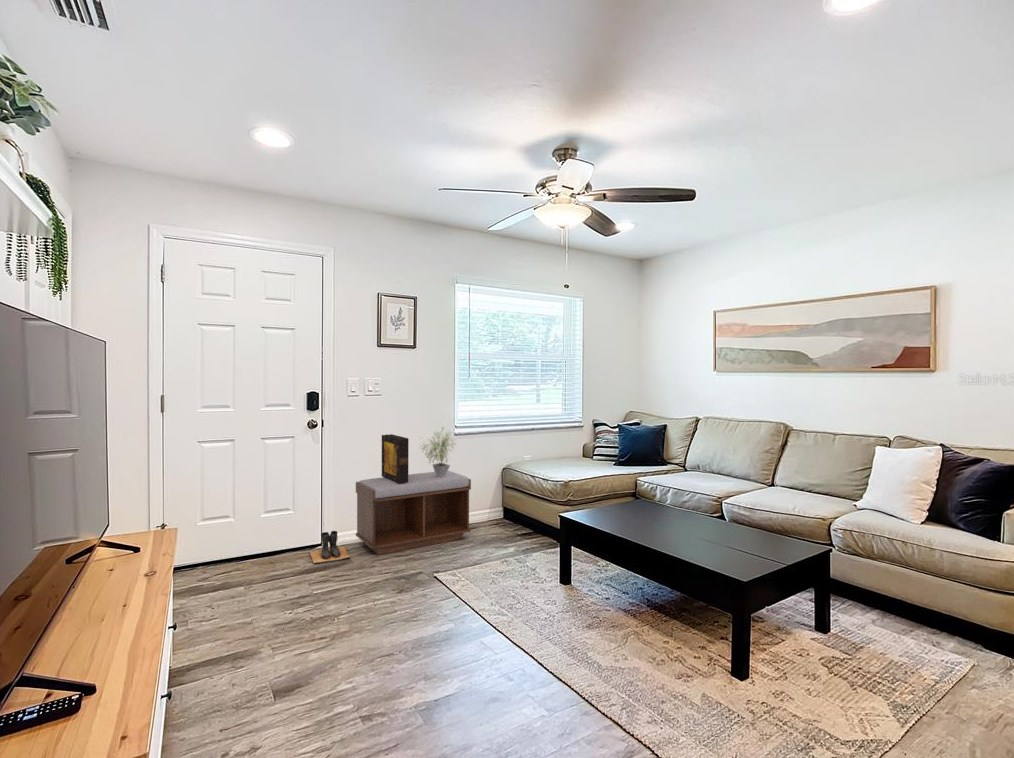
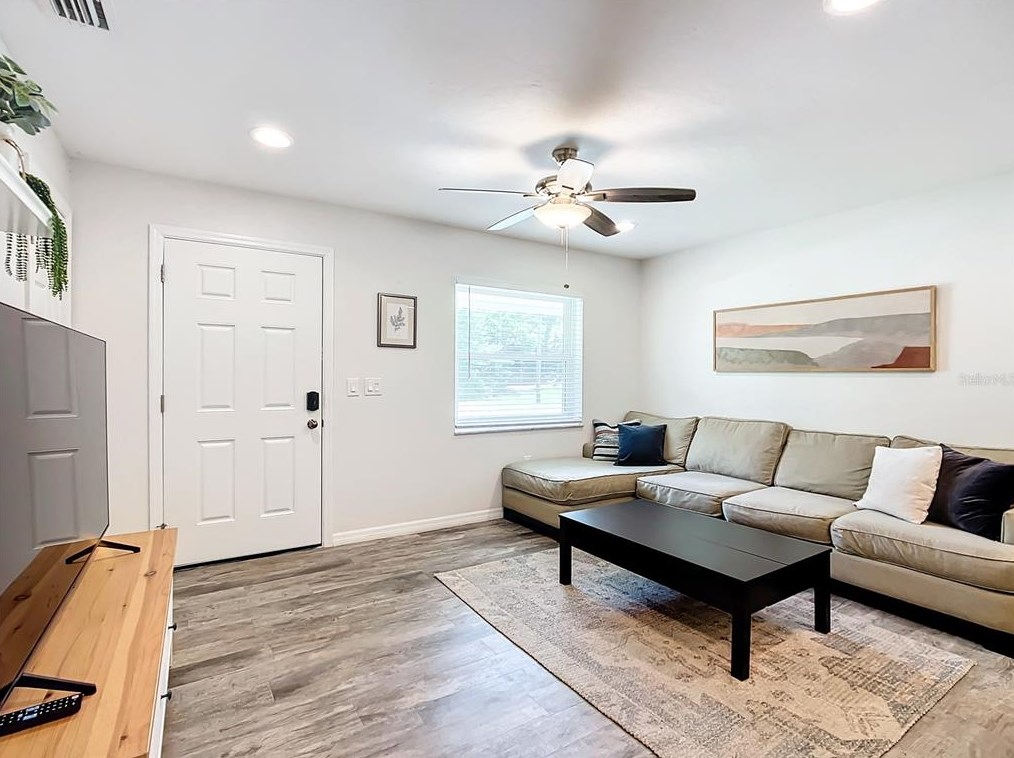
- bench [355,470,472,556]
- potted plant [418,426,456,476]
- decorative box [381,433,410,483]
- boots [308,530,351,564]
